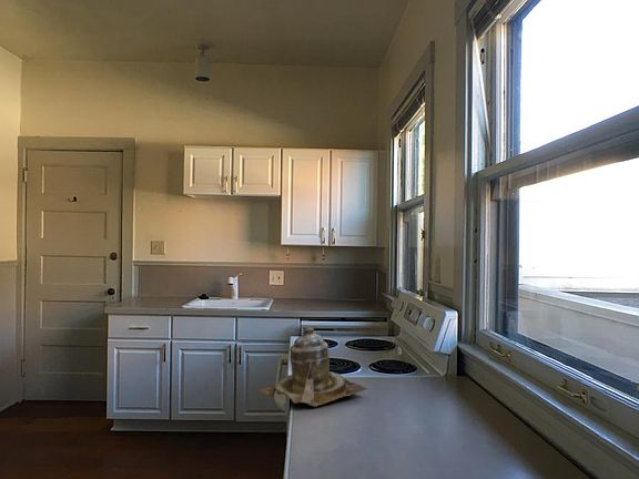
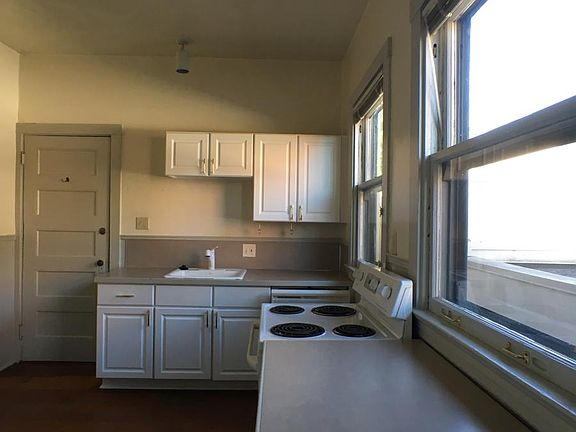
- teapot [260,325,369,407]
